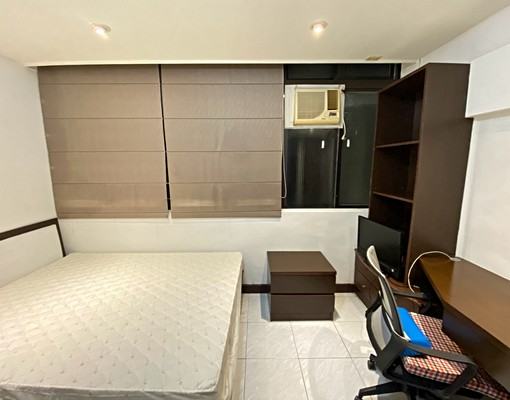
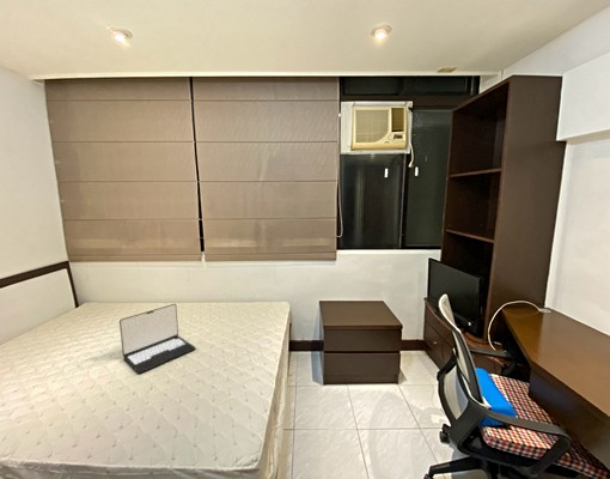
+ laptop [118,303,196,375]
